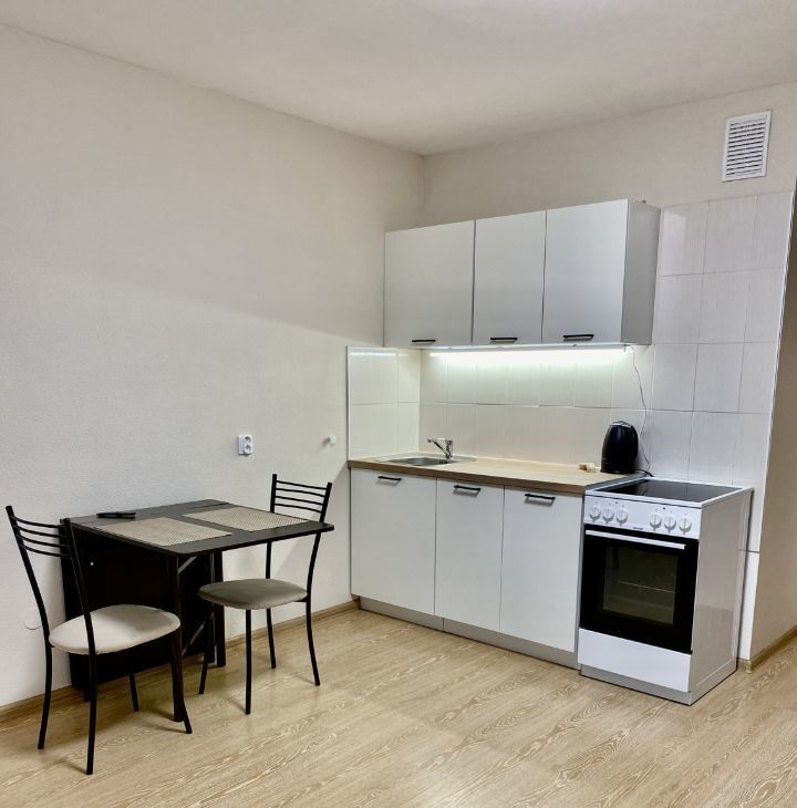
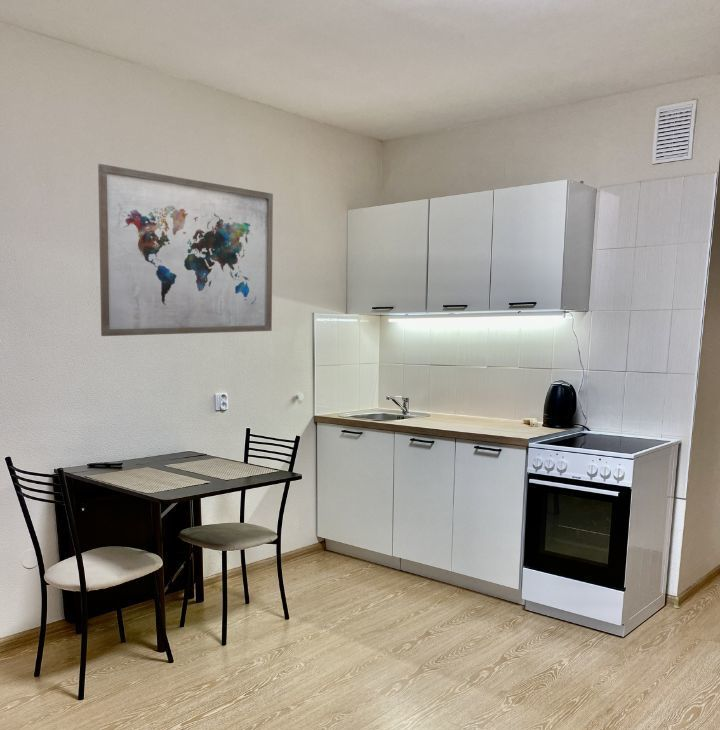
+ wall art [97,163,274,337]
